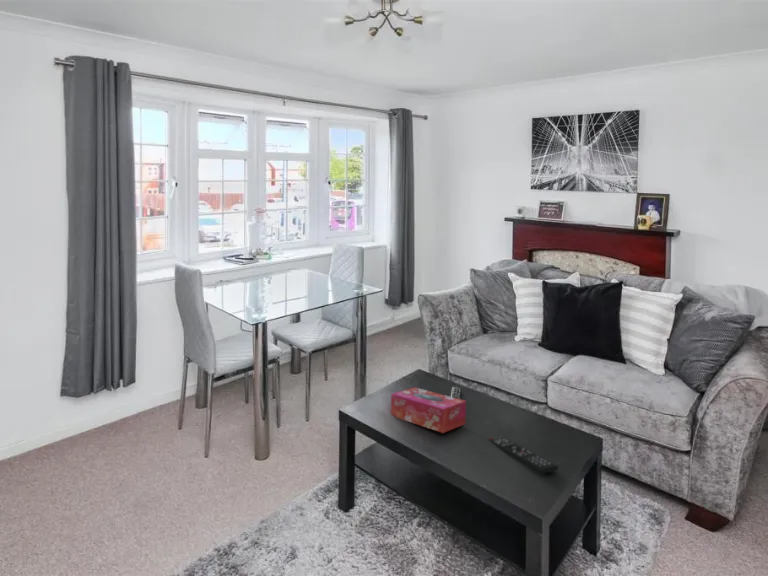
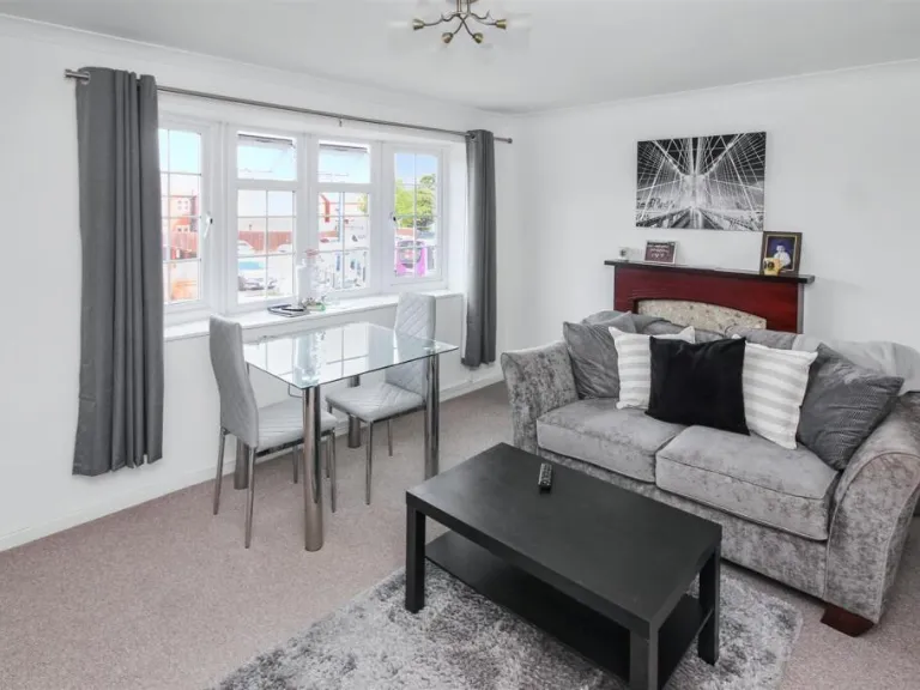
- remote control [488,436,559,475]
- tissue box [390,386,467,434]
